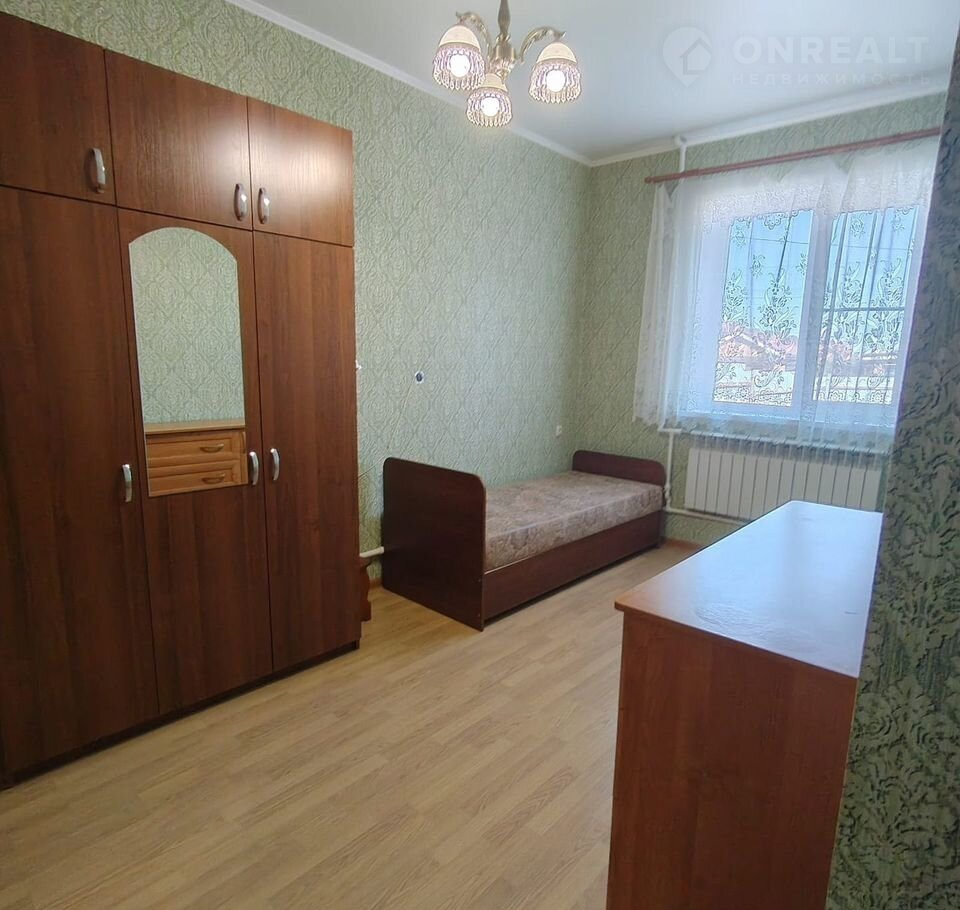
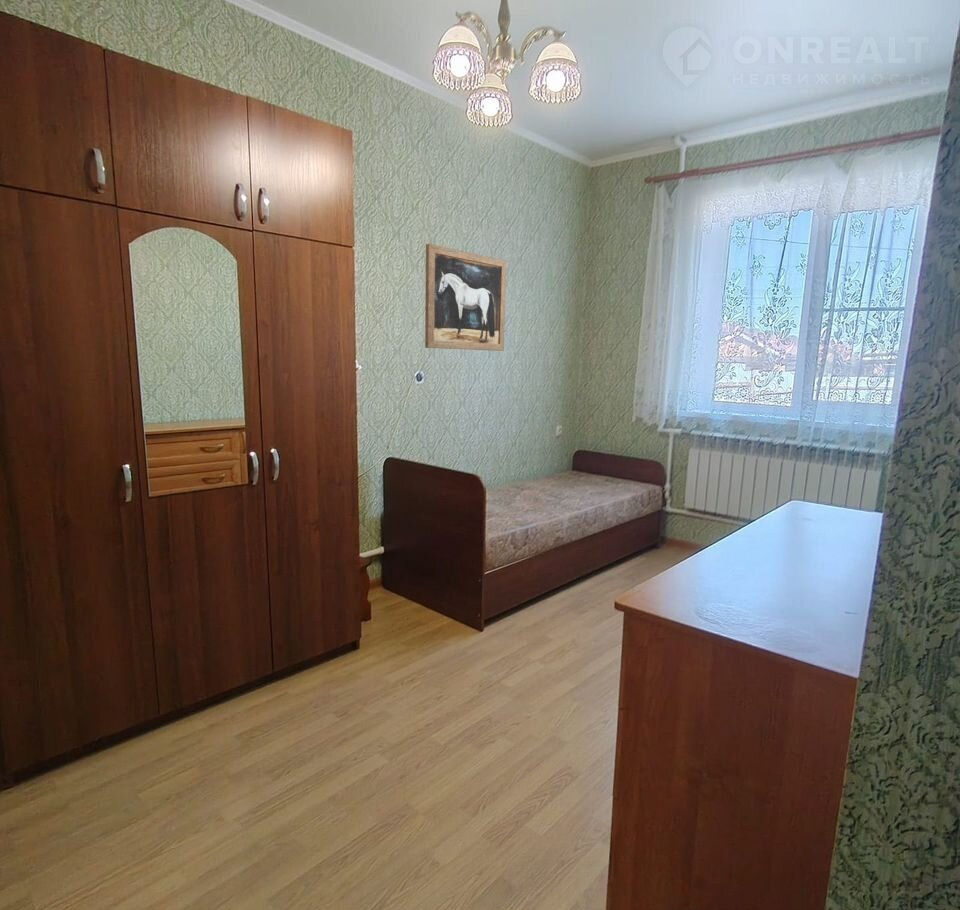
+ wall art [424,243,508,352]
